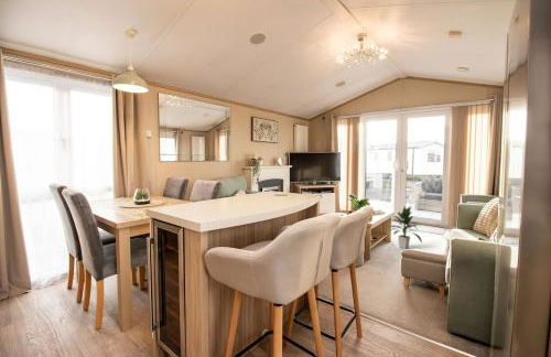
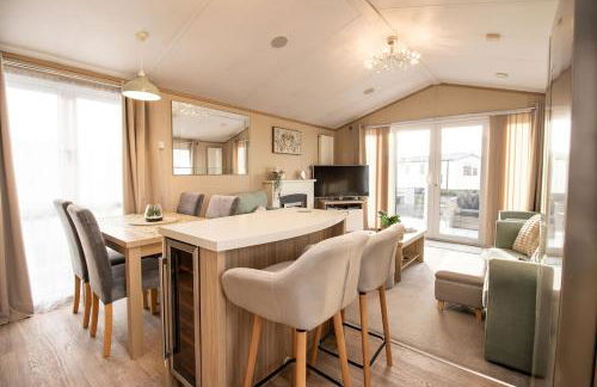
- indoor plant [389,205,423,249]
